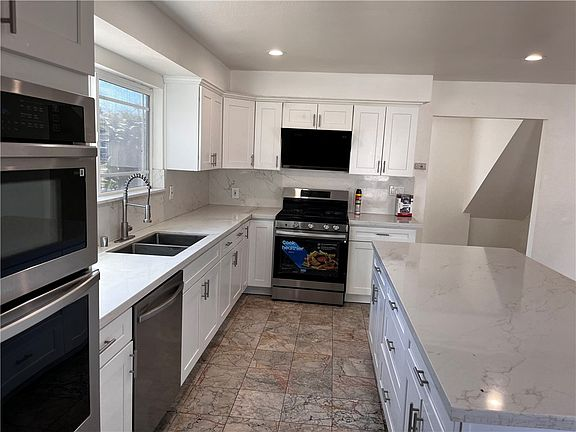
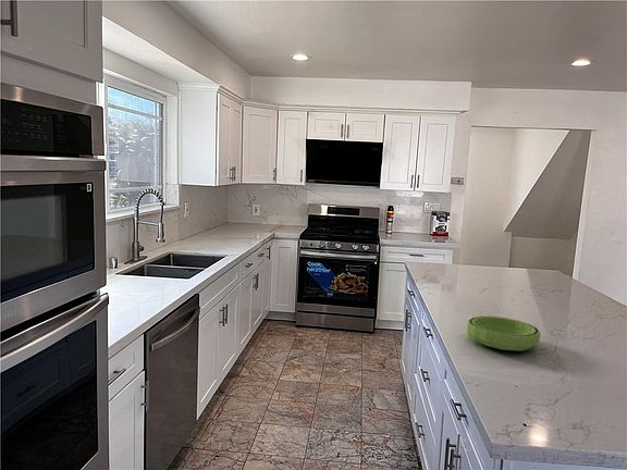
+ bowl [466,316,541,352]
